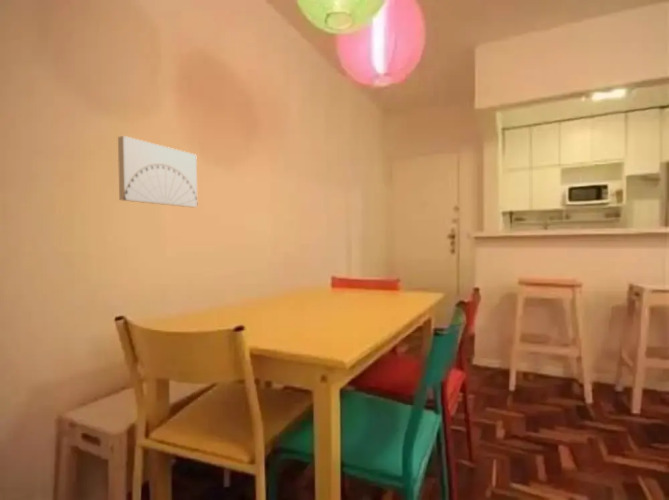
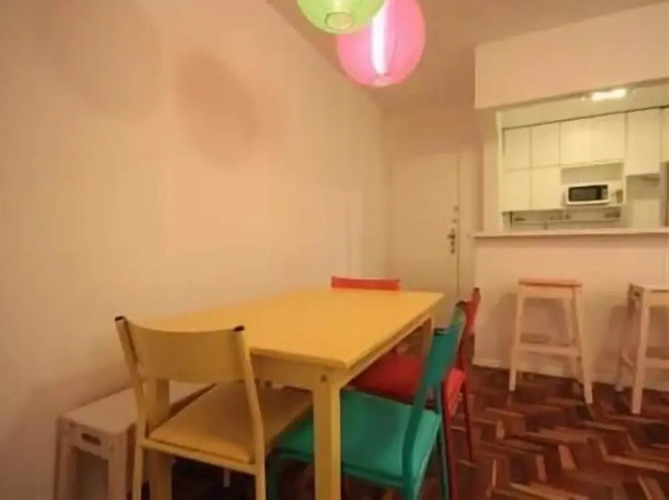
- wall art [117,135,198,208]
